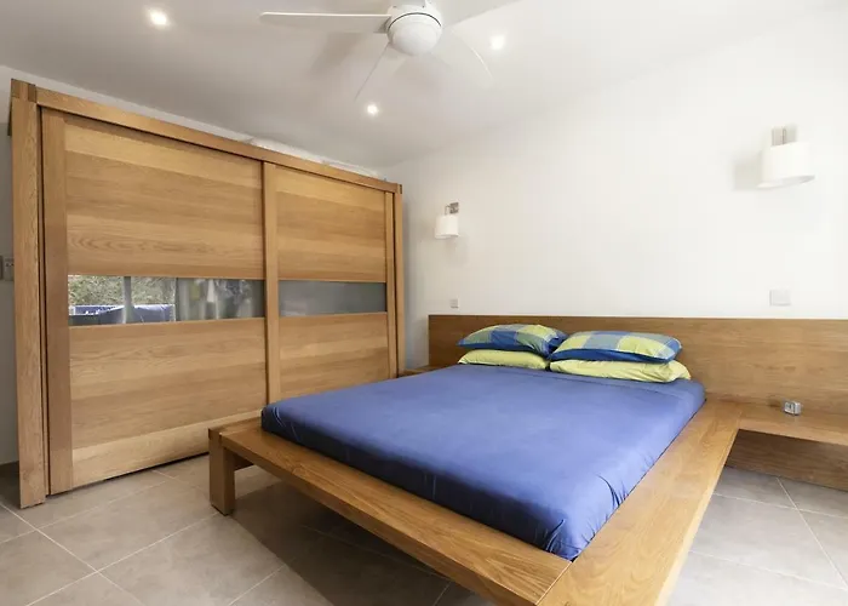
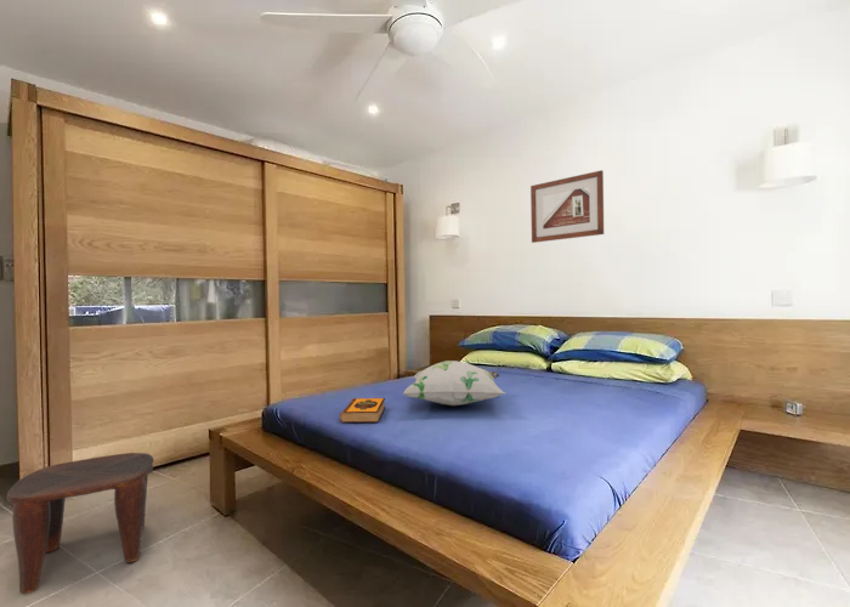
+ hardback book [339,397,386,424]
+ stool [6,452,155,595]
+ picture frame [529,169,605,244]
+ decorative pillow [402,359,506,407]
